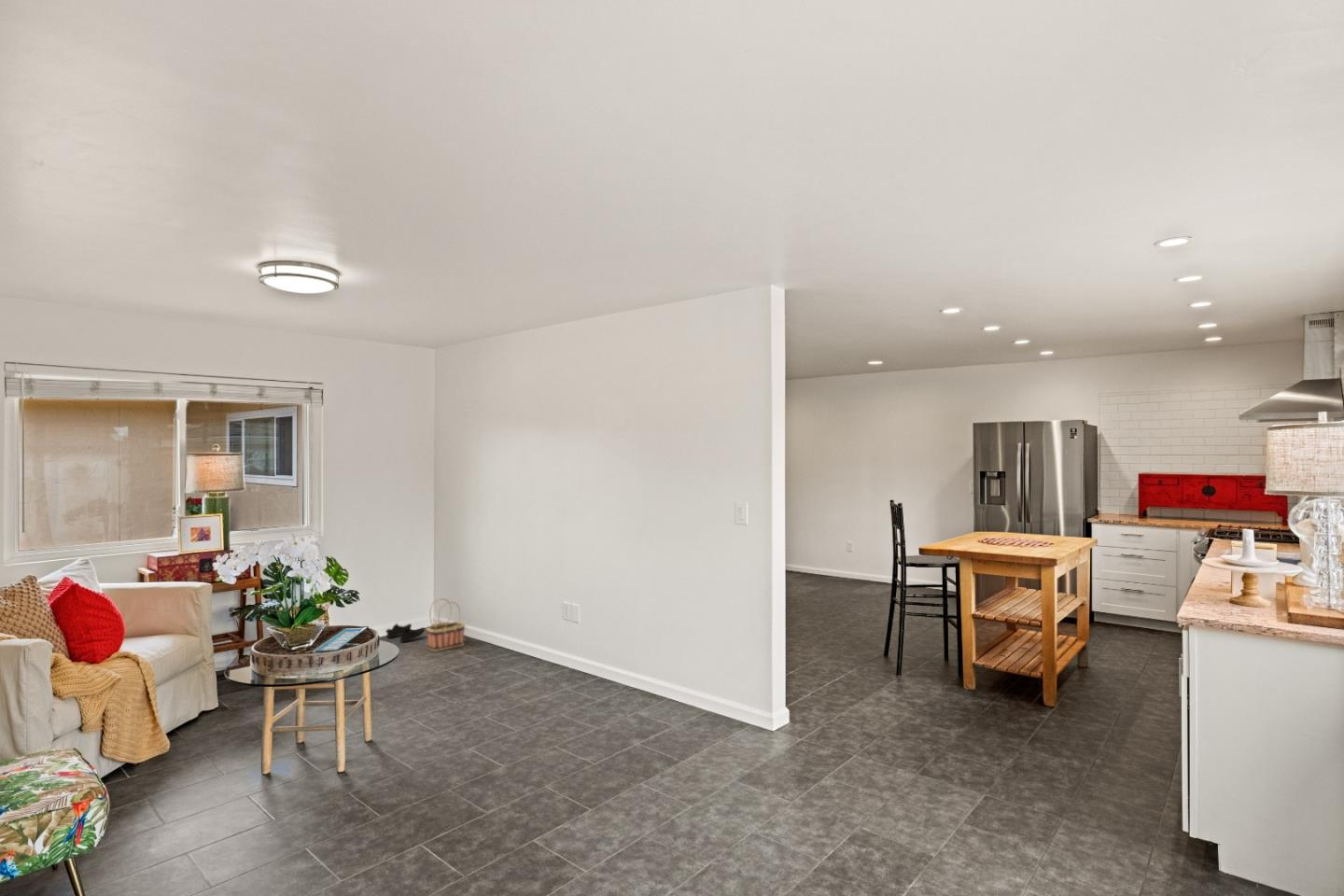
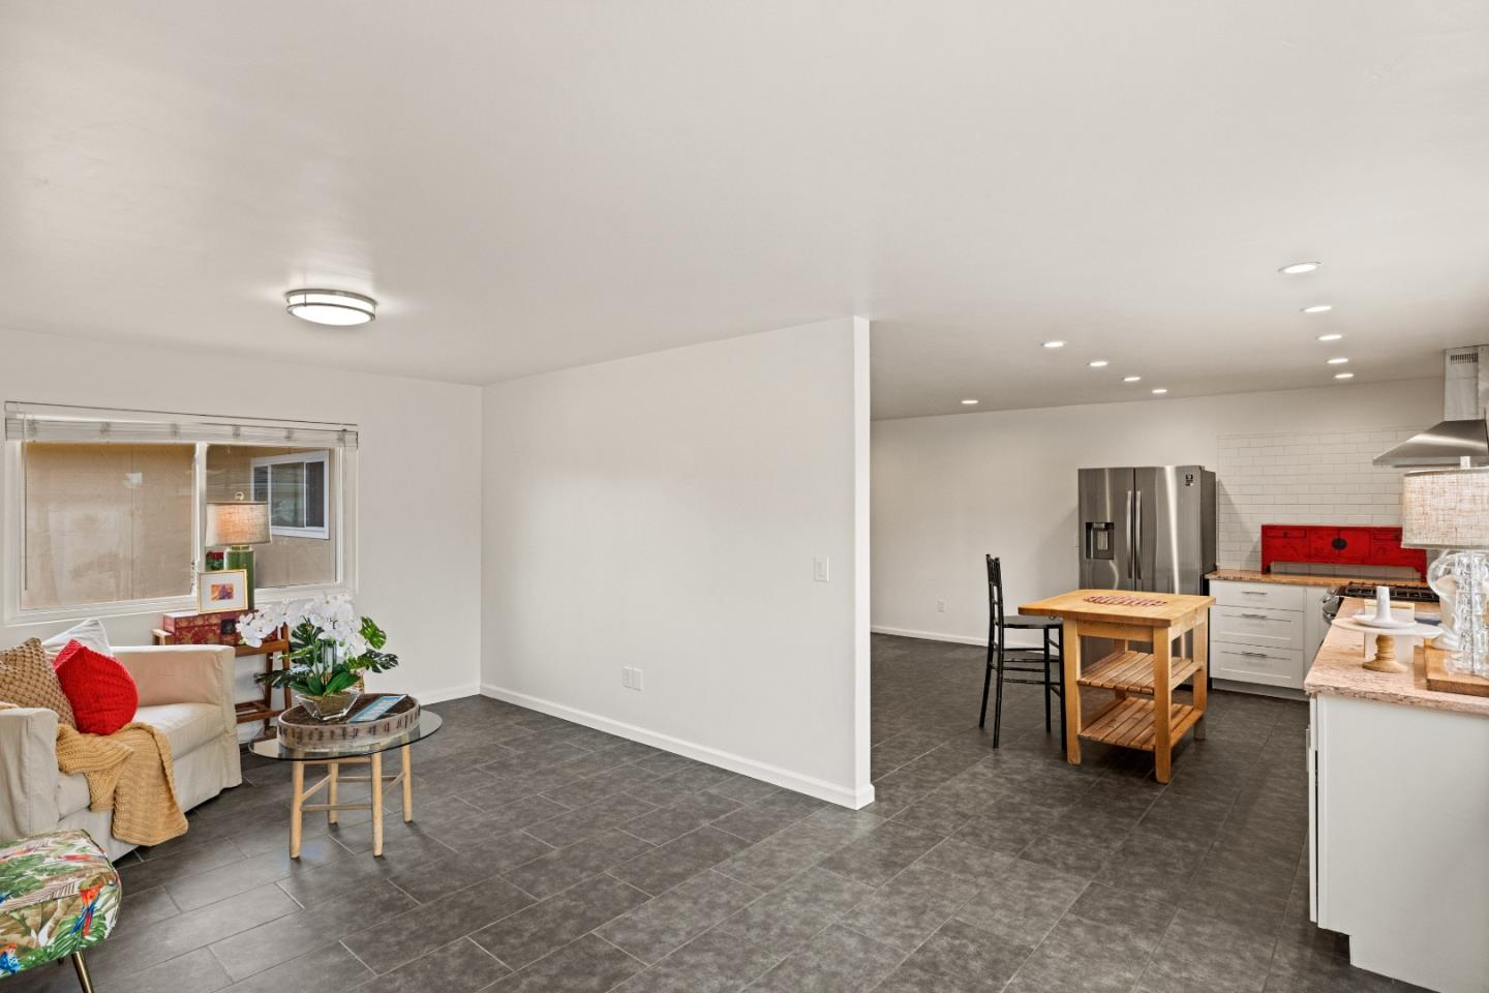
- shoe [385,623,426,644]
- basket [425,597,466,652]
